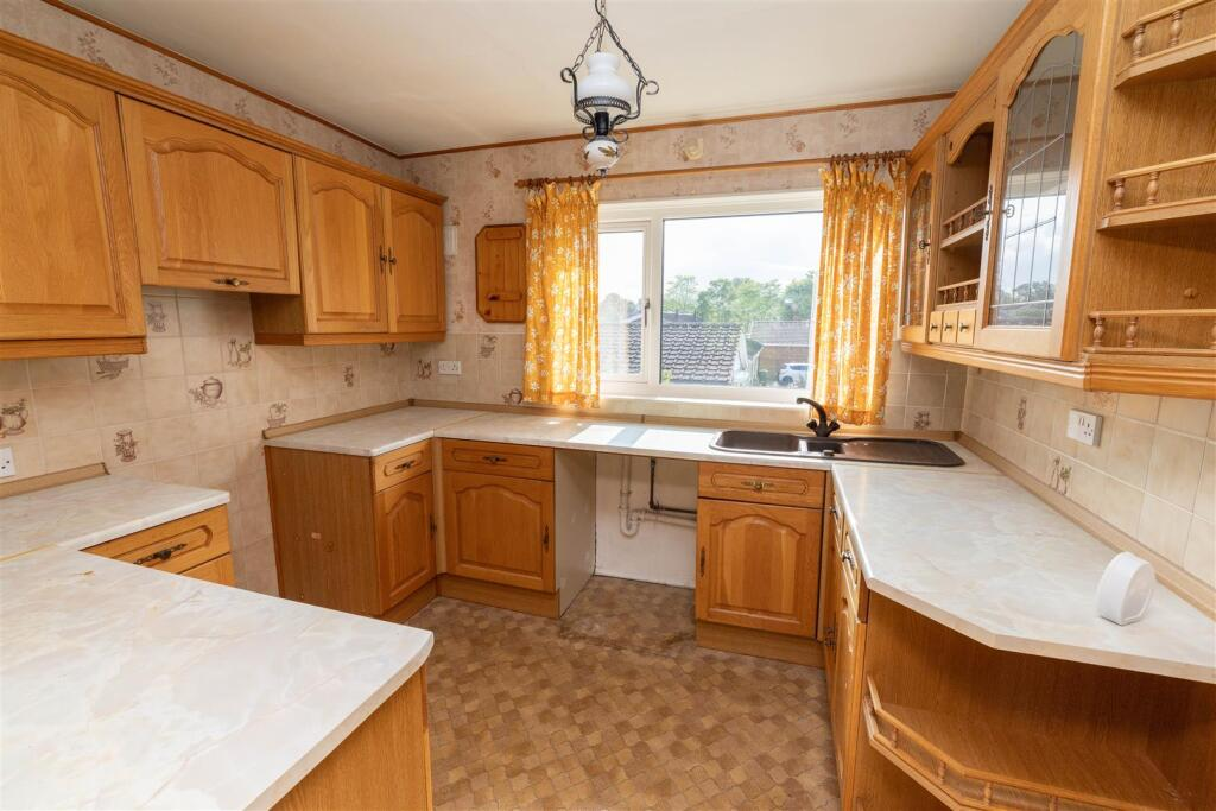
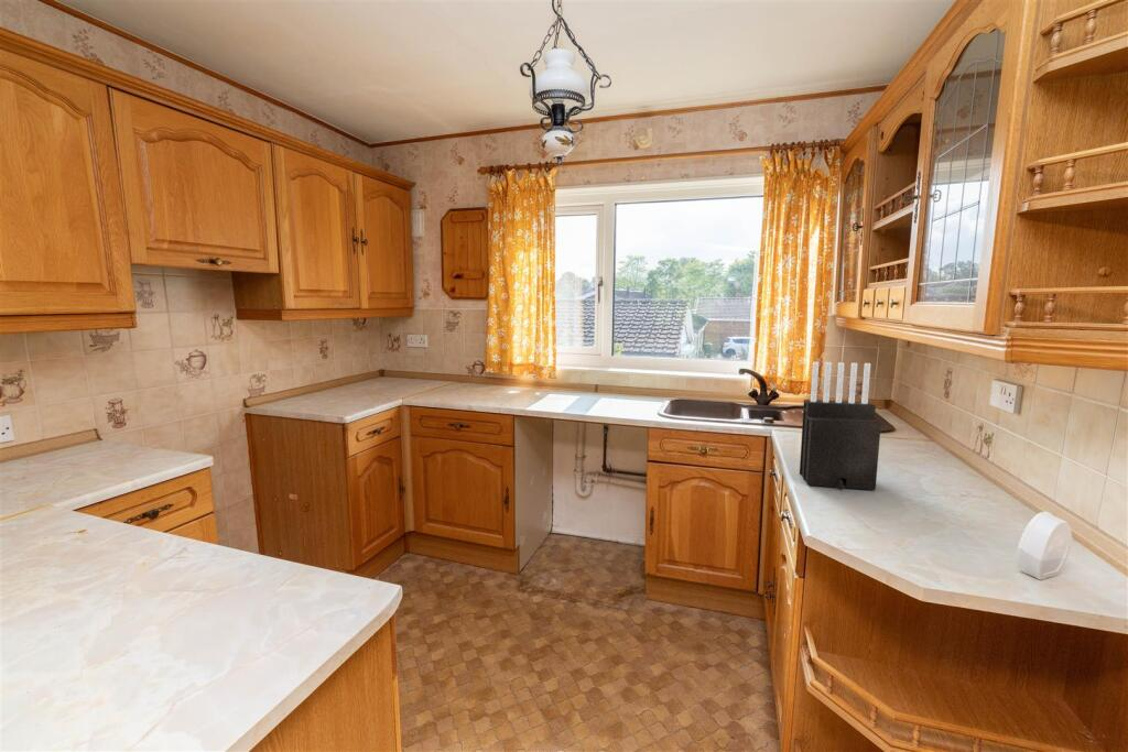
+ knife block [799,361,882,491]
